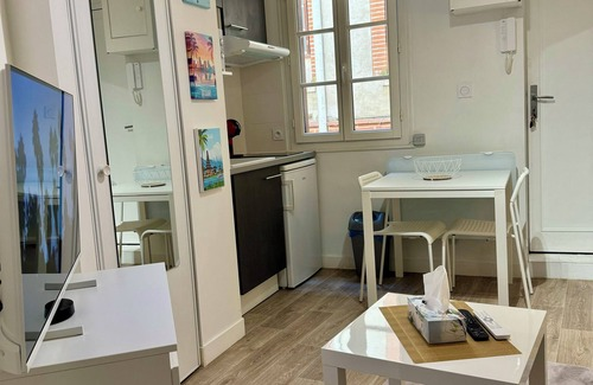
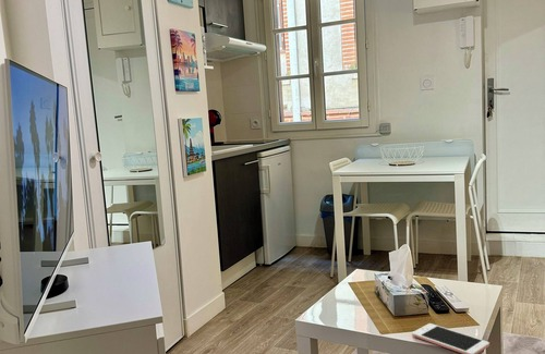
+ cell phone [411,322,491,354]
